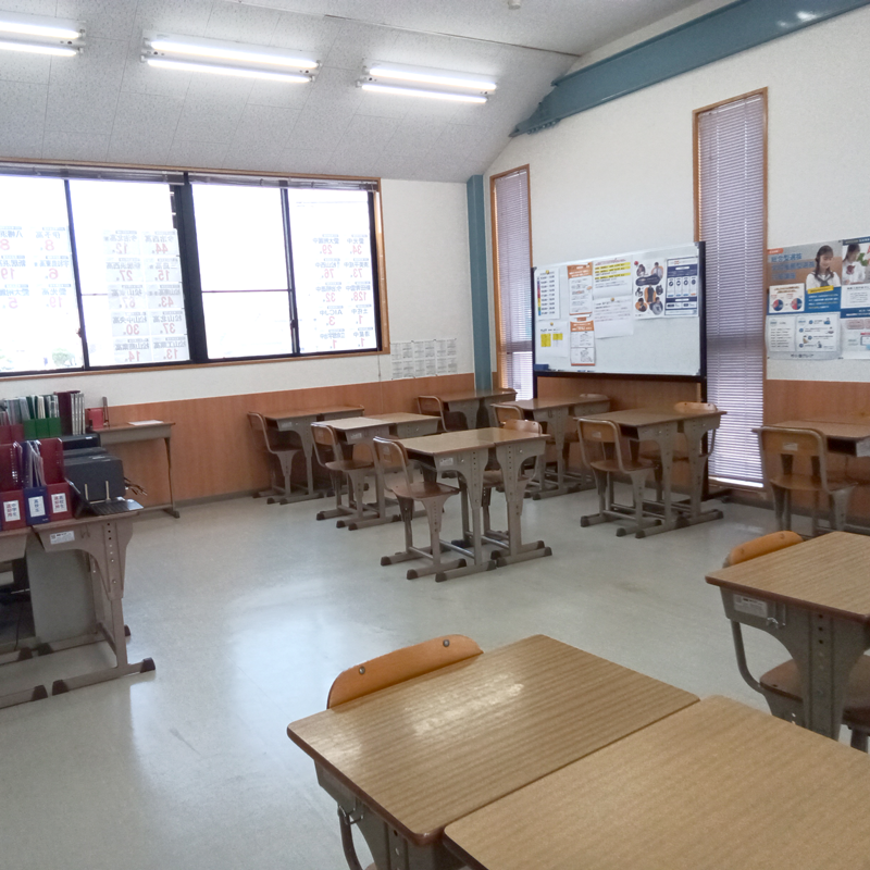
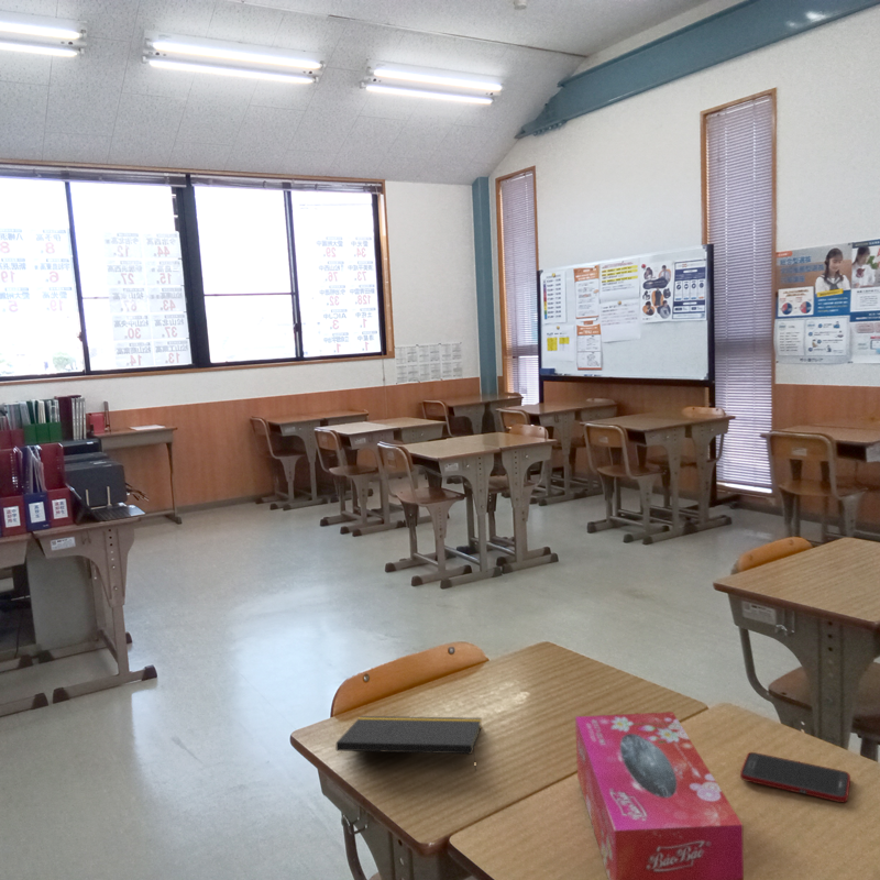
+ tissue box [574,711,745,880]
+ notepad [334,715,483,771]
+ cell phone [739,751,851,803]
